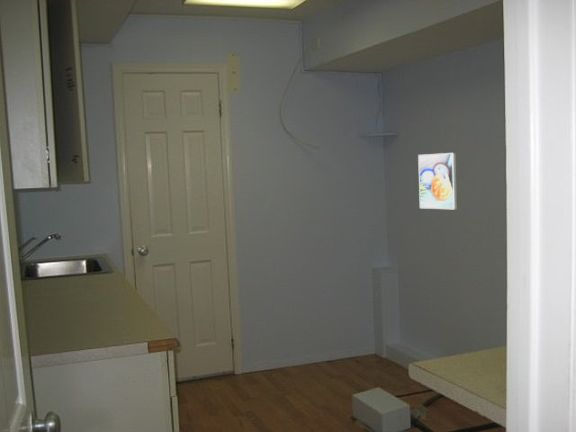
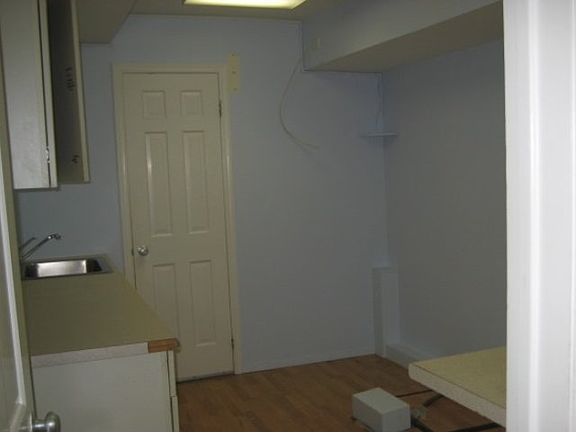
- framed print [417,152,458,210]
